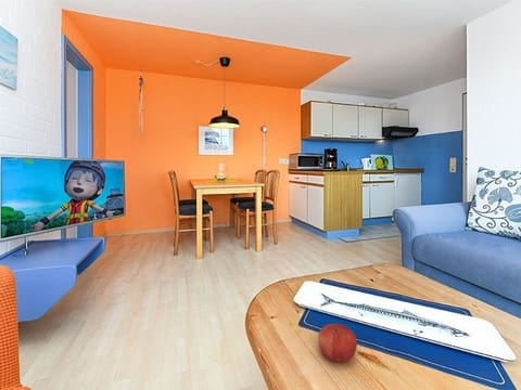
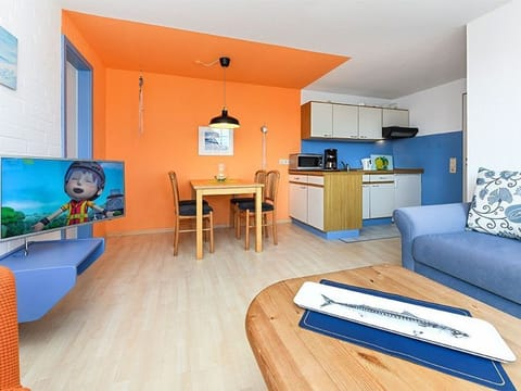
- fruit [317,323,358,363]
